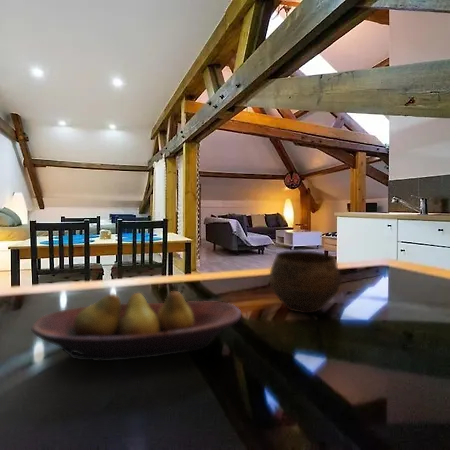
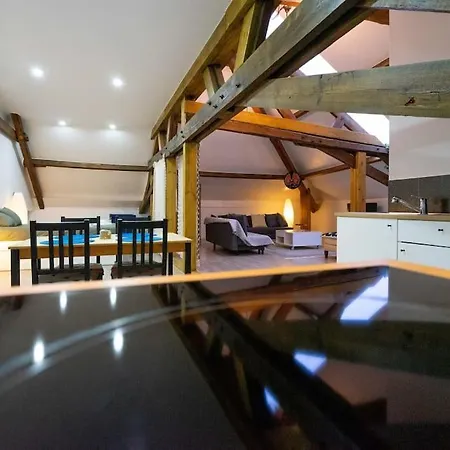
- bowl [268,249,342,314]
- fruit bowl [31,290,243,362]
